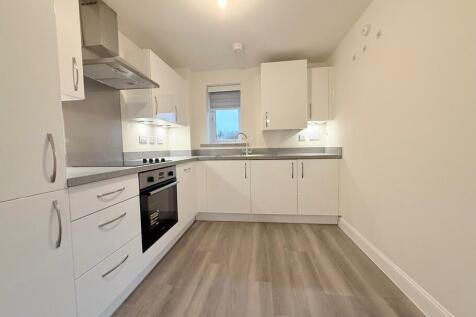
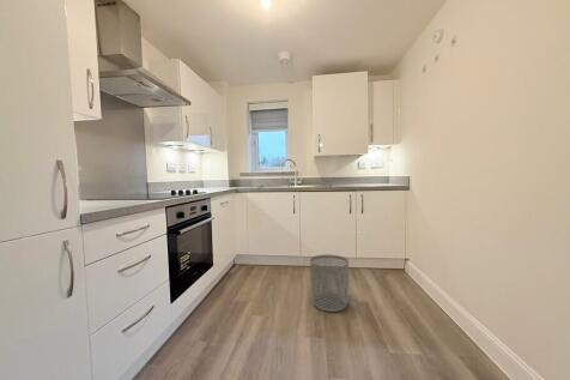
+ waste bin [309,254,350,313]
